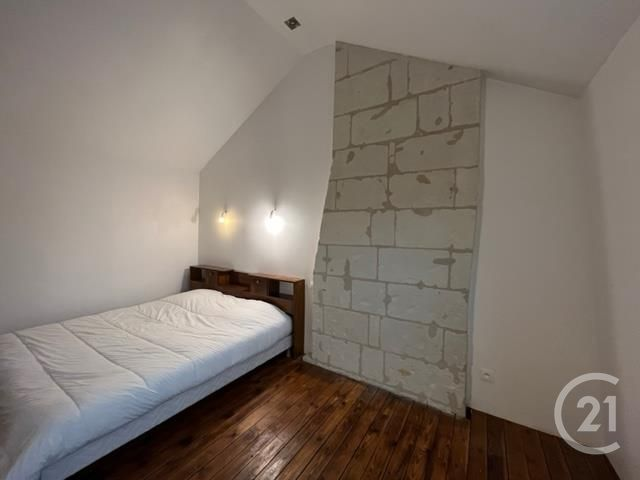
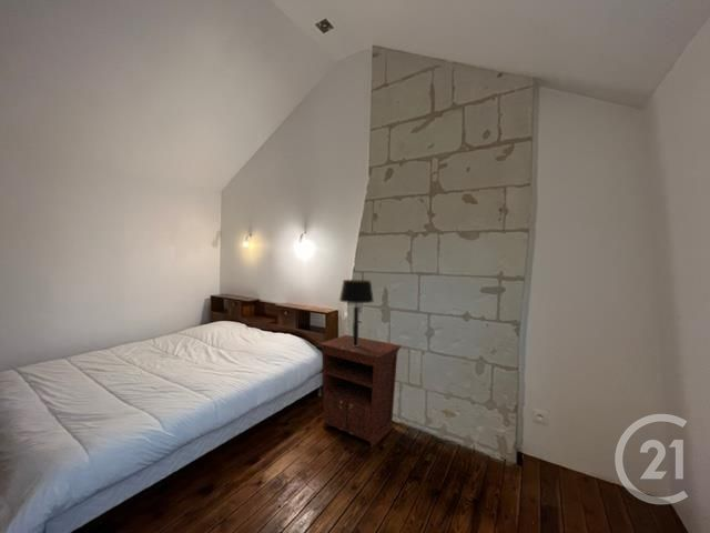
+ table lamp [338,279,375,346]
+ nightstand [317,334,403,450]
